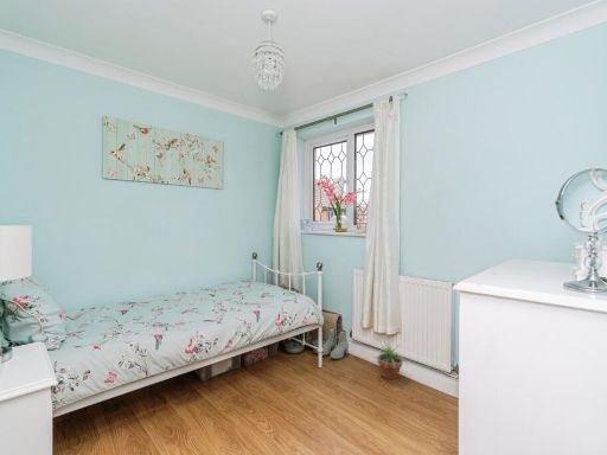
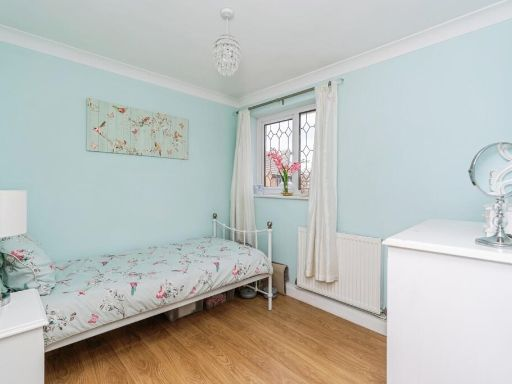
- potted plant [373,342,409,380]
- boots [321,327,350,360]
